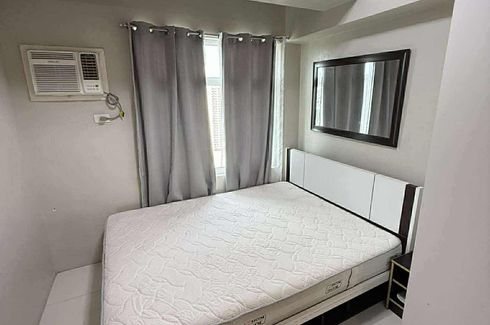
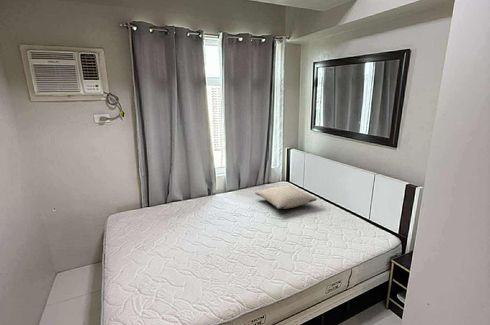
+ pillow [254,184,318,210]
